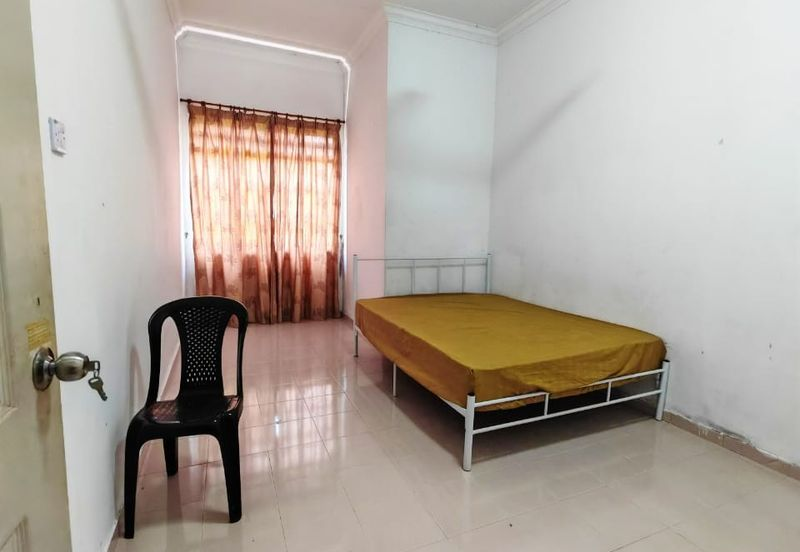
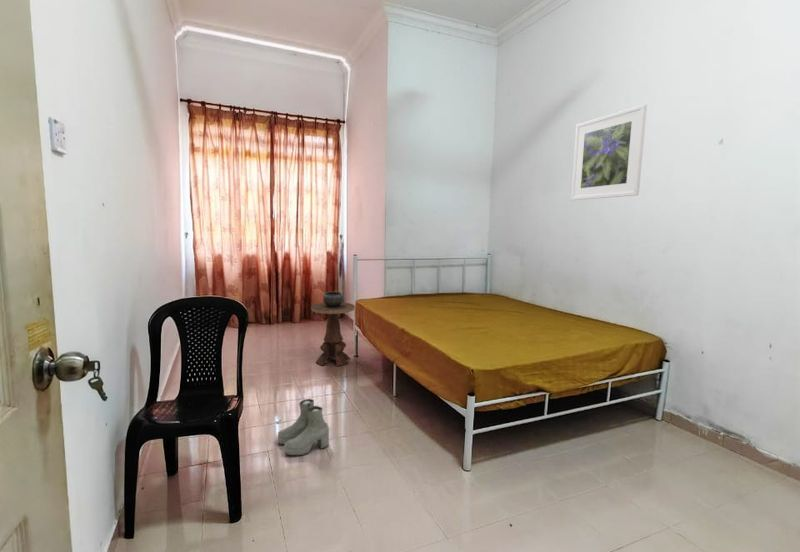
+ boots [277,398,330,456]
+ side table [310,291,356,367]
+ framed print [570,103,648,201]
